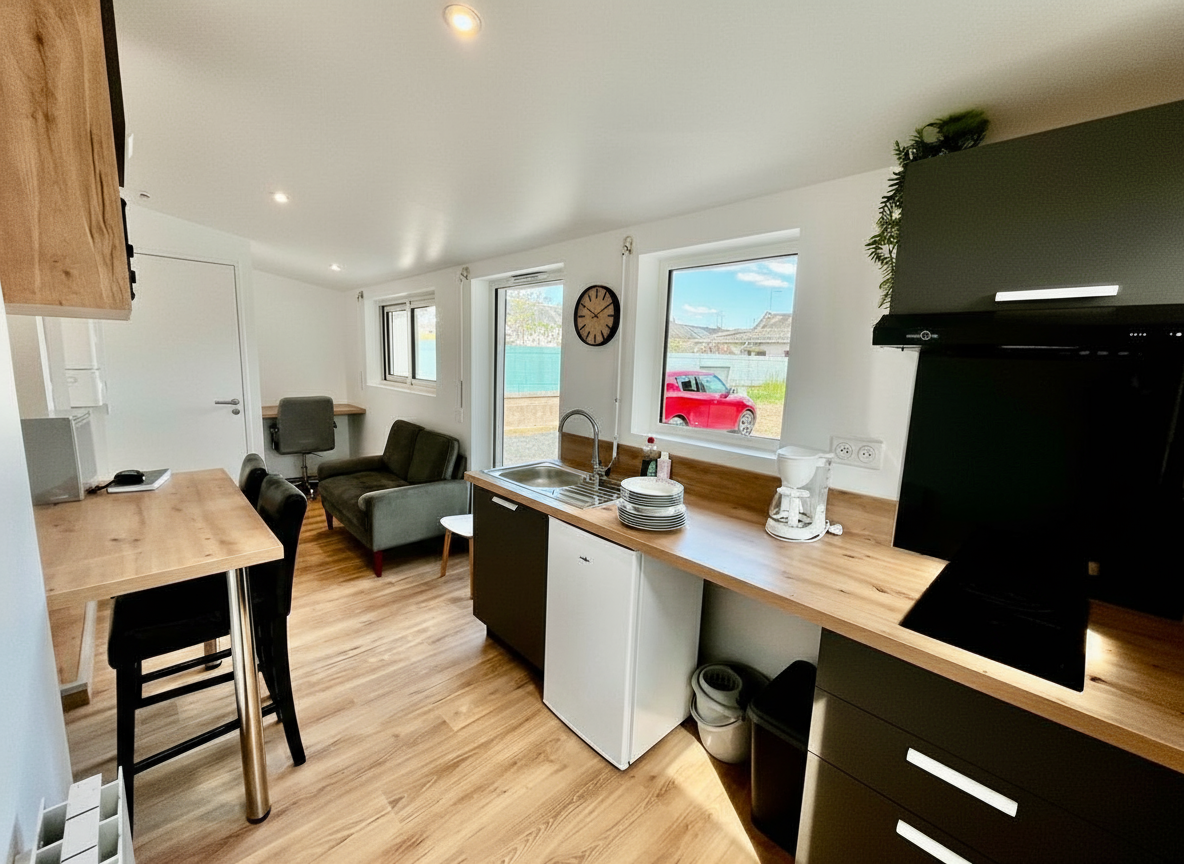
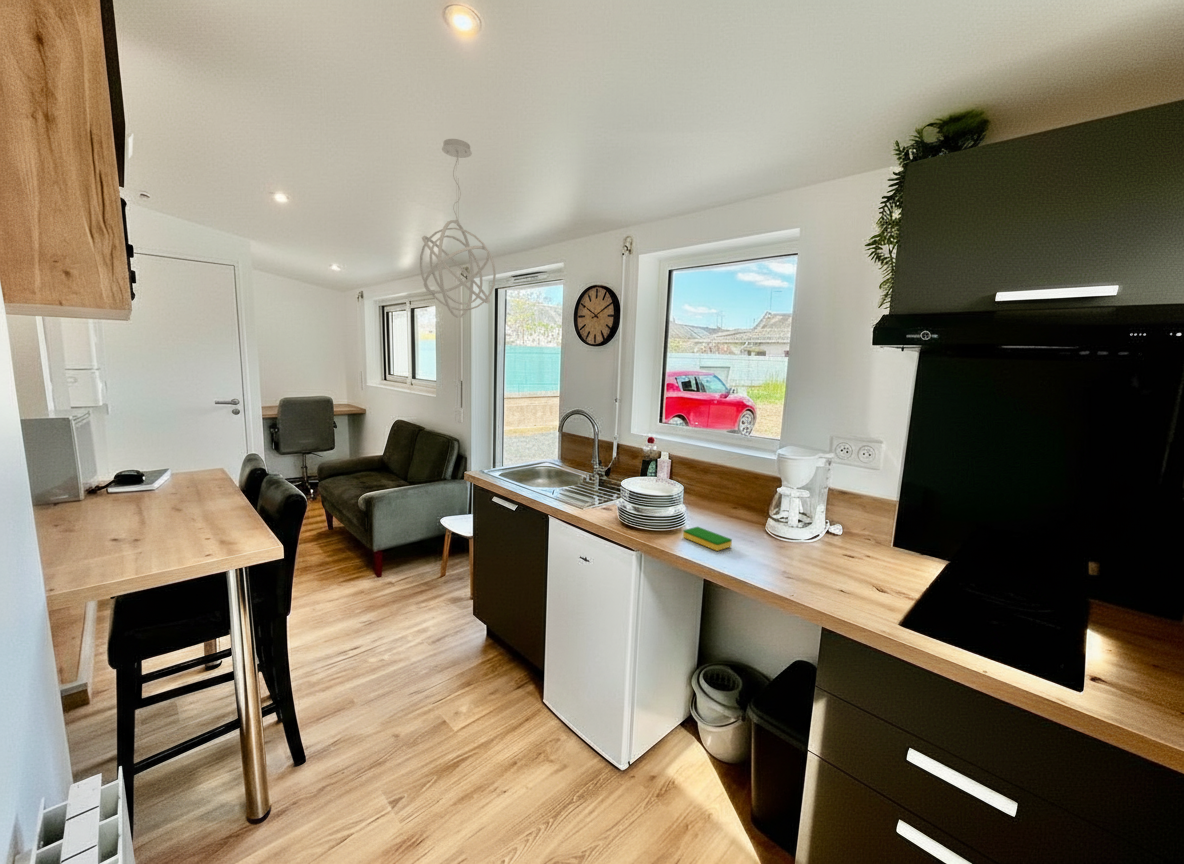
+ pendant light [419,138,497,319]
+ dish sponge [682,526,733,552]
